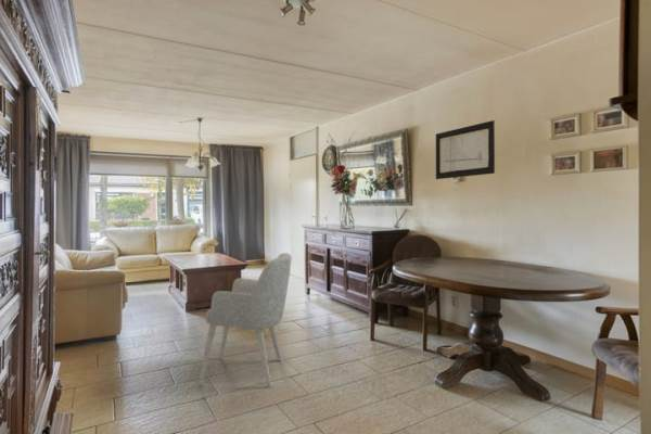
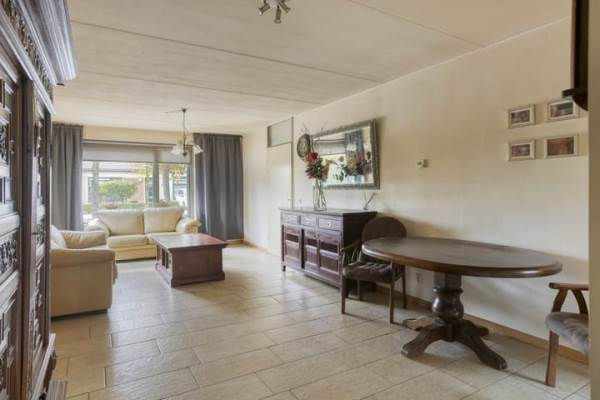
- wall art [435,119,496,180]
- armchair [197,252,293,387]
